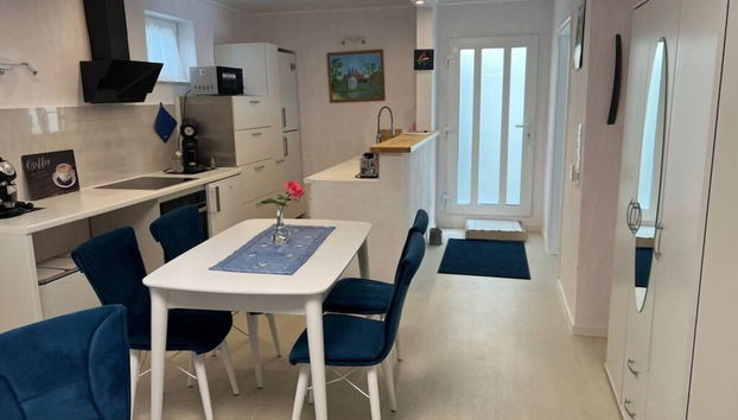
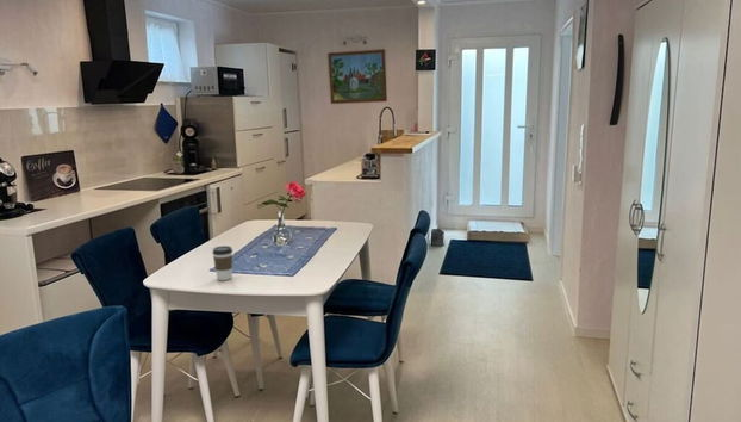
+ coffee cup [211,244,233,281]
